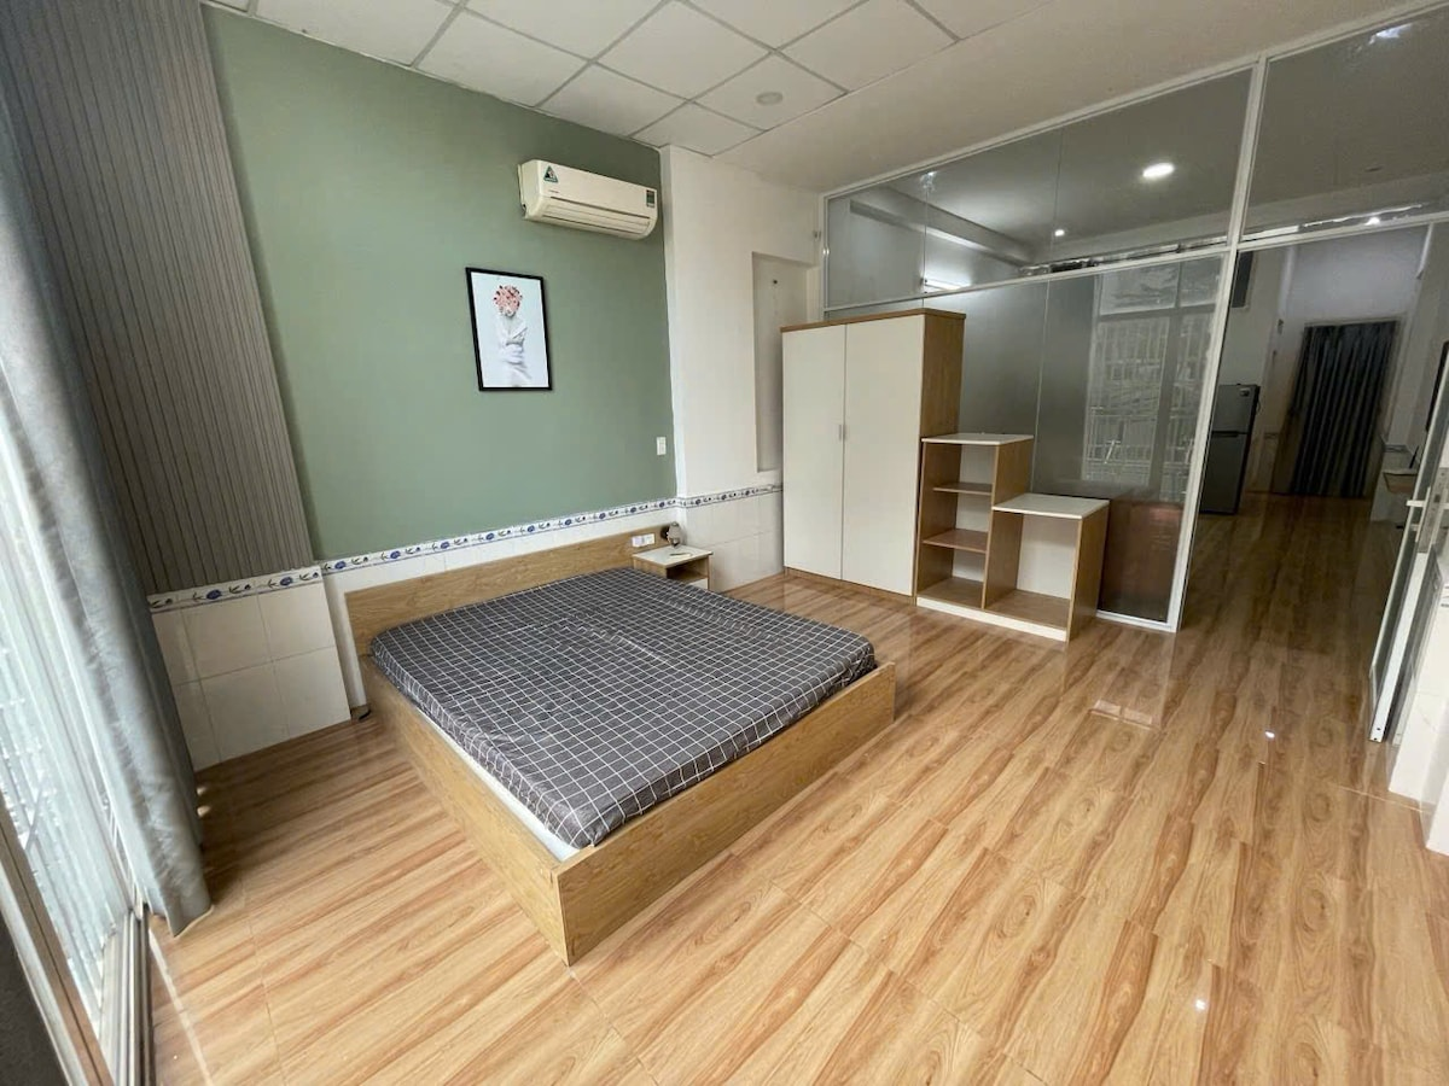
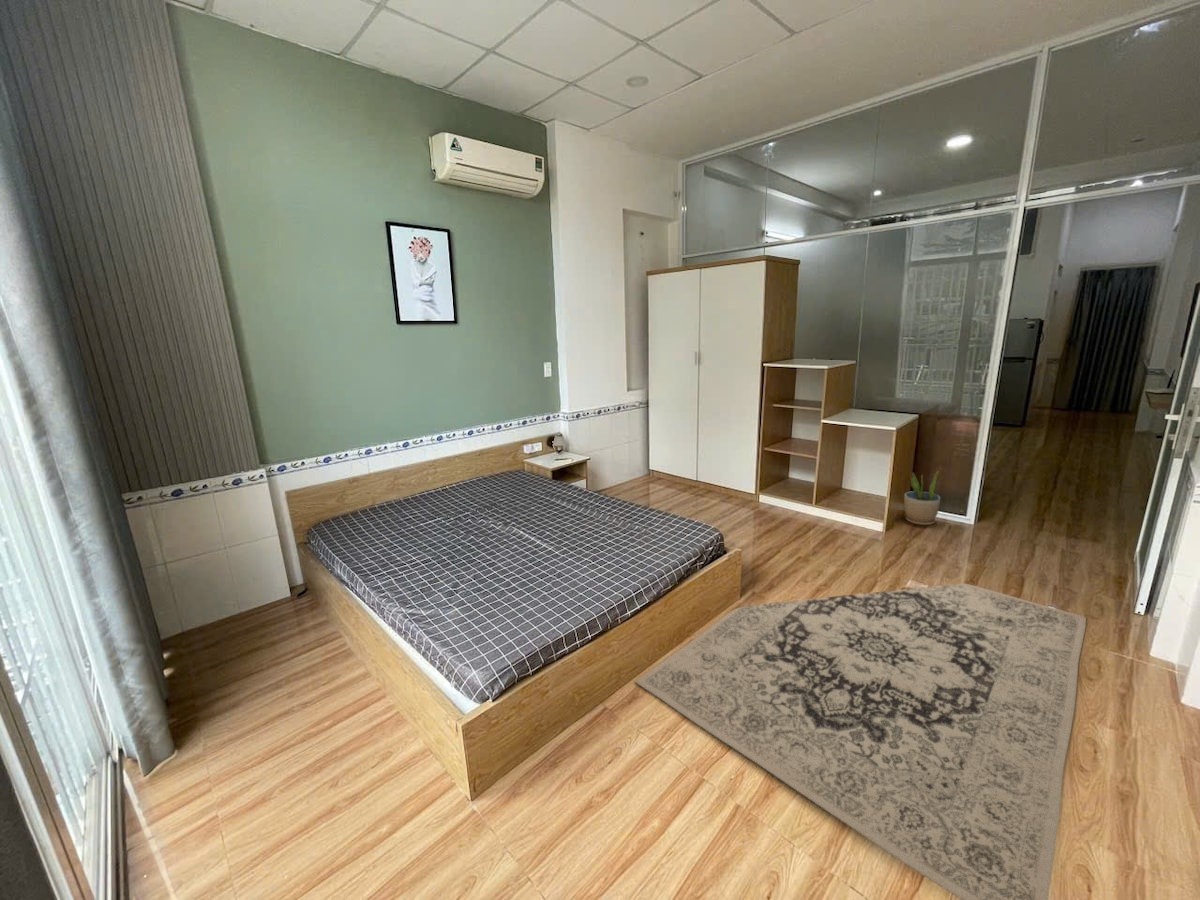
+ rug [634,582,1087,900]
+ potted plant [903,470,941,526]
